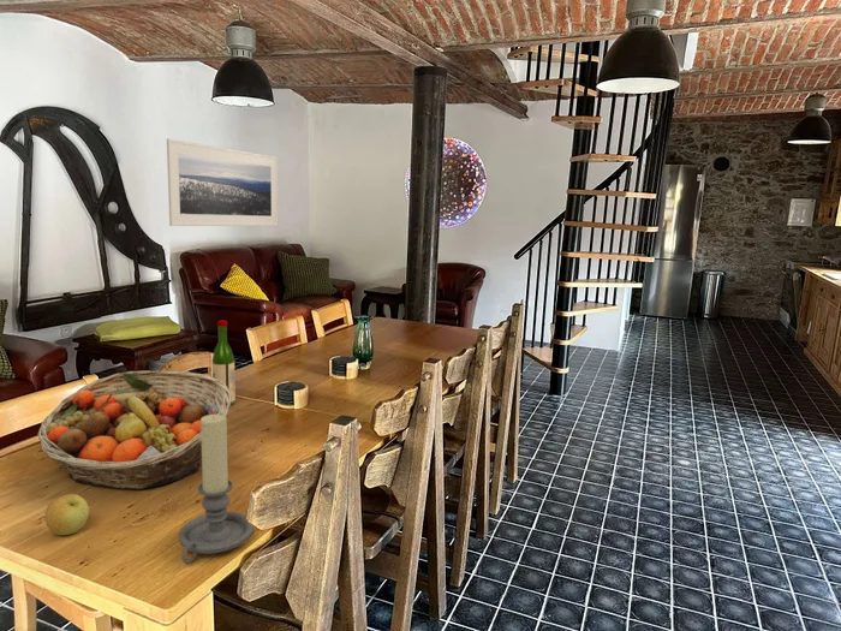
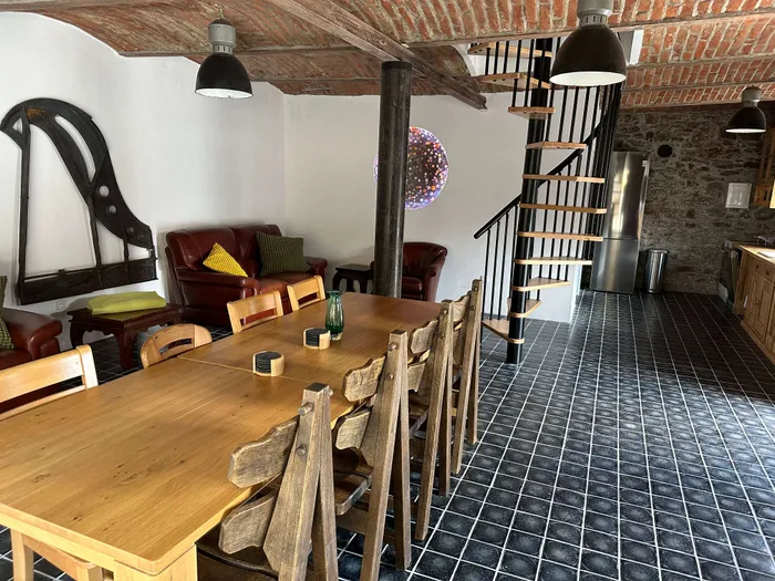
- wine bottle [210,320,237,406]
- candle holder [178,415,255,565]
- fruit basket [36,369,232,490]
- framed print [166,138,279,227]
- apple [43,493,90,536]
